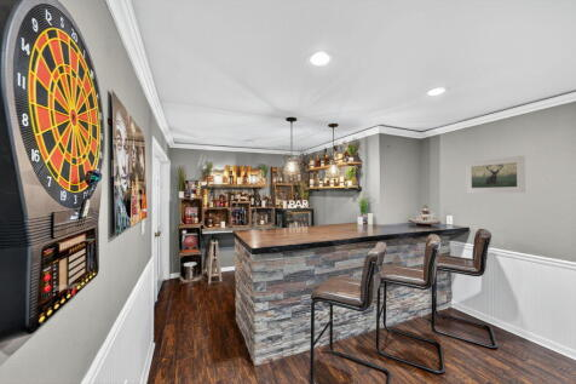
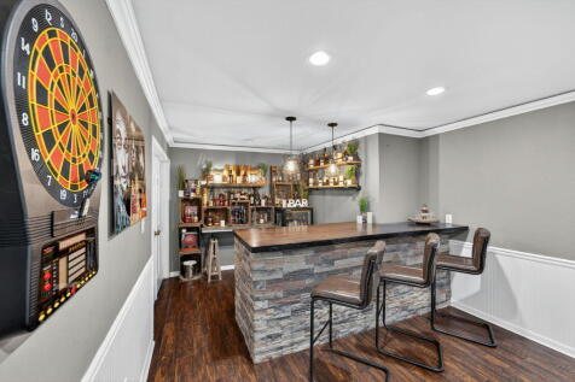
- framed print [465,154,526,195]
